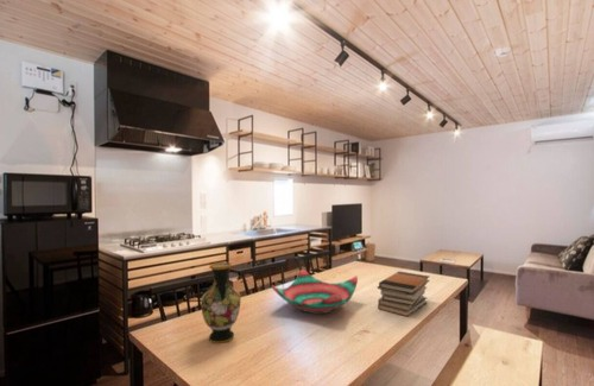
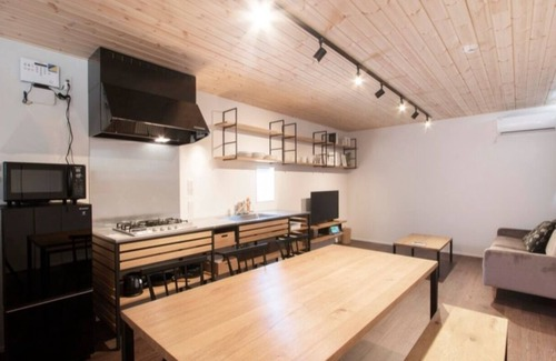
- vase [200,261,242,344]
- decorative bowl [271,268,359,315]
- book stack [377,271,431,318]
